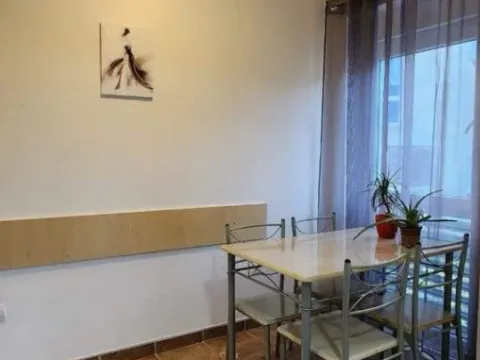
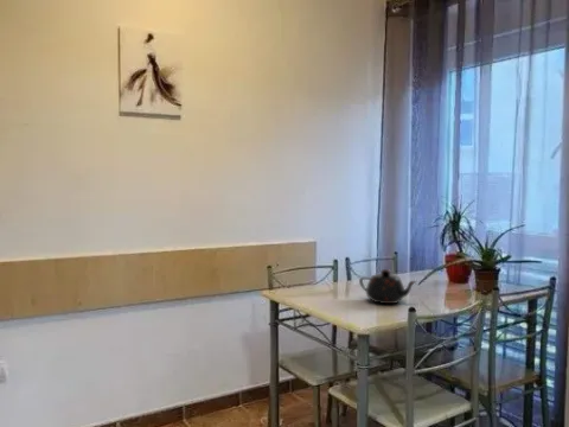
+ teapot [358,268,418,305]
